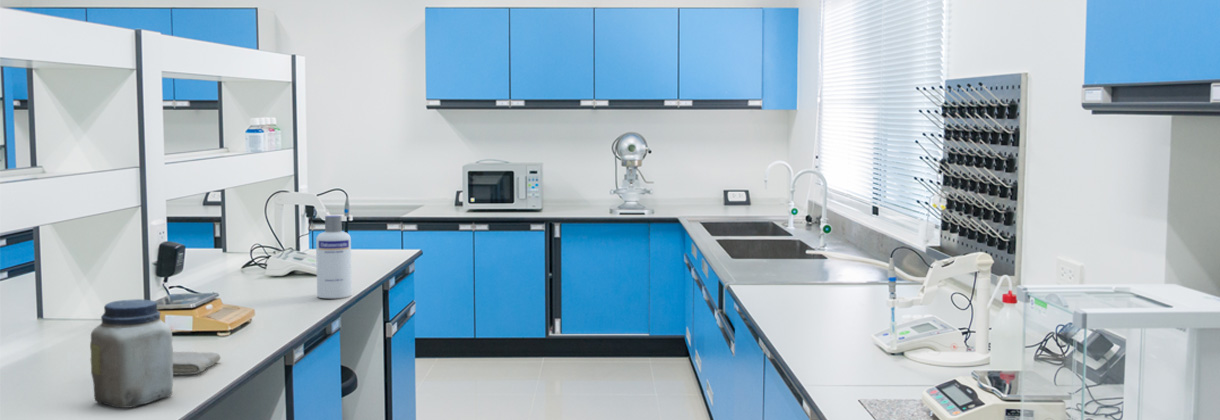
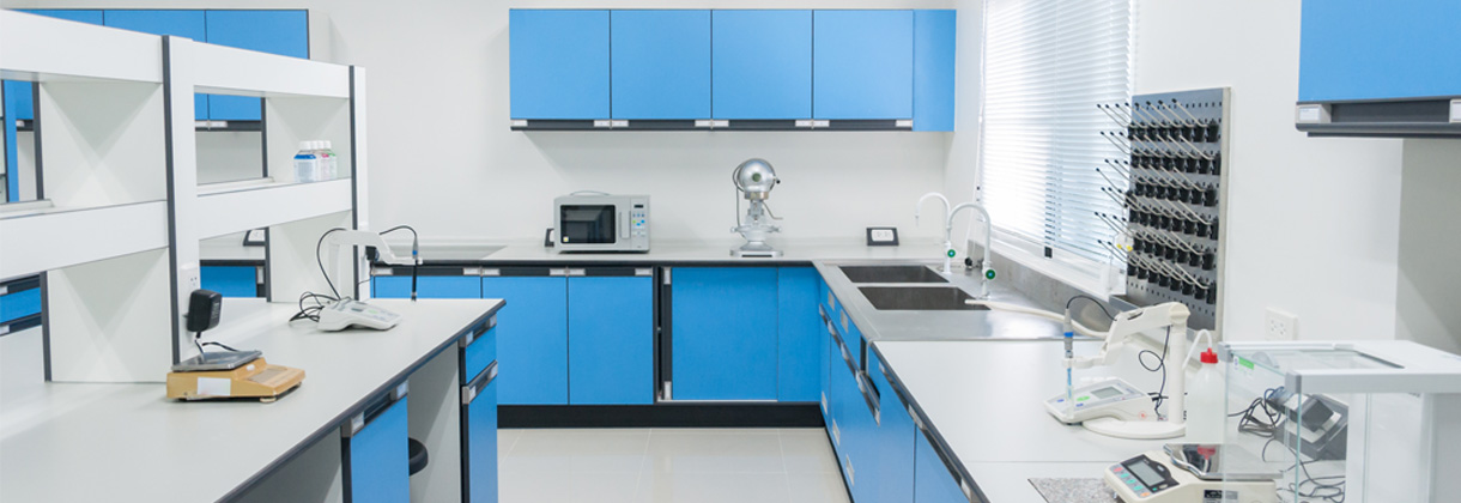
- screw cap bottle [315,215,353,299]
- jar [89,298,174,409]
- washcloth [172,351,221,375]
